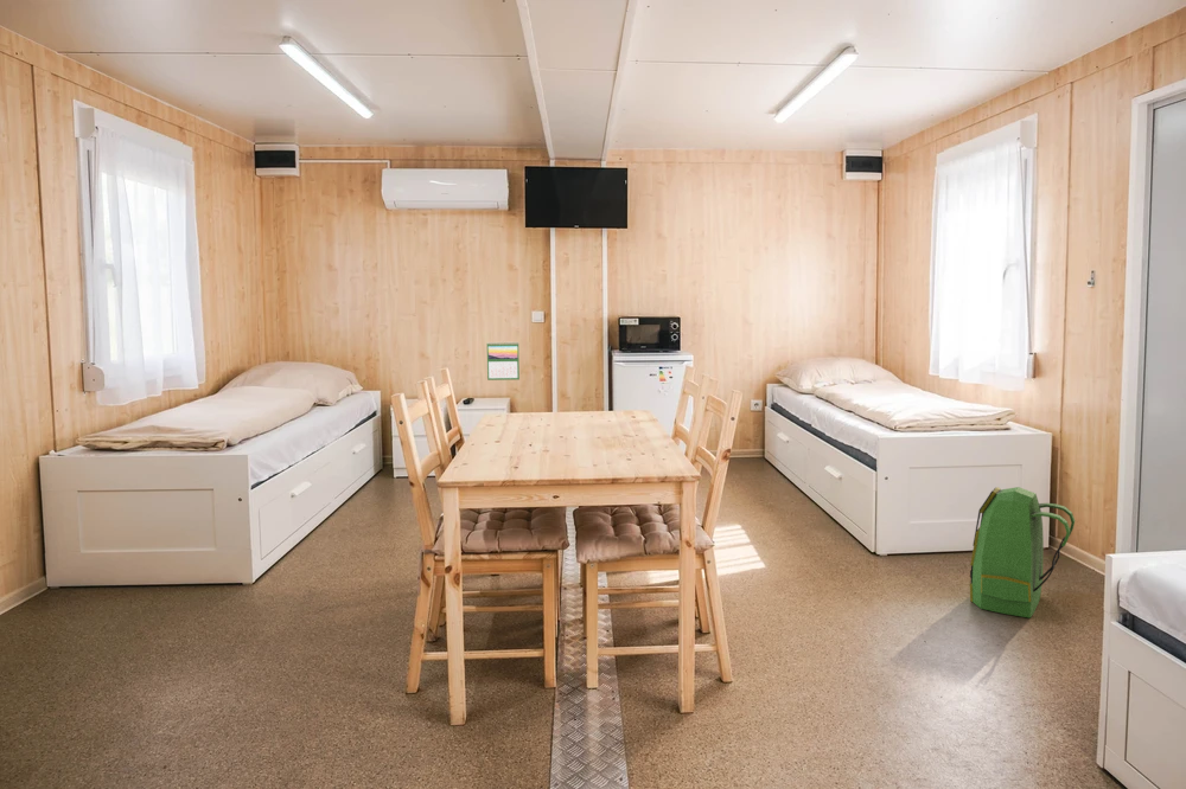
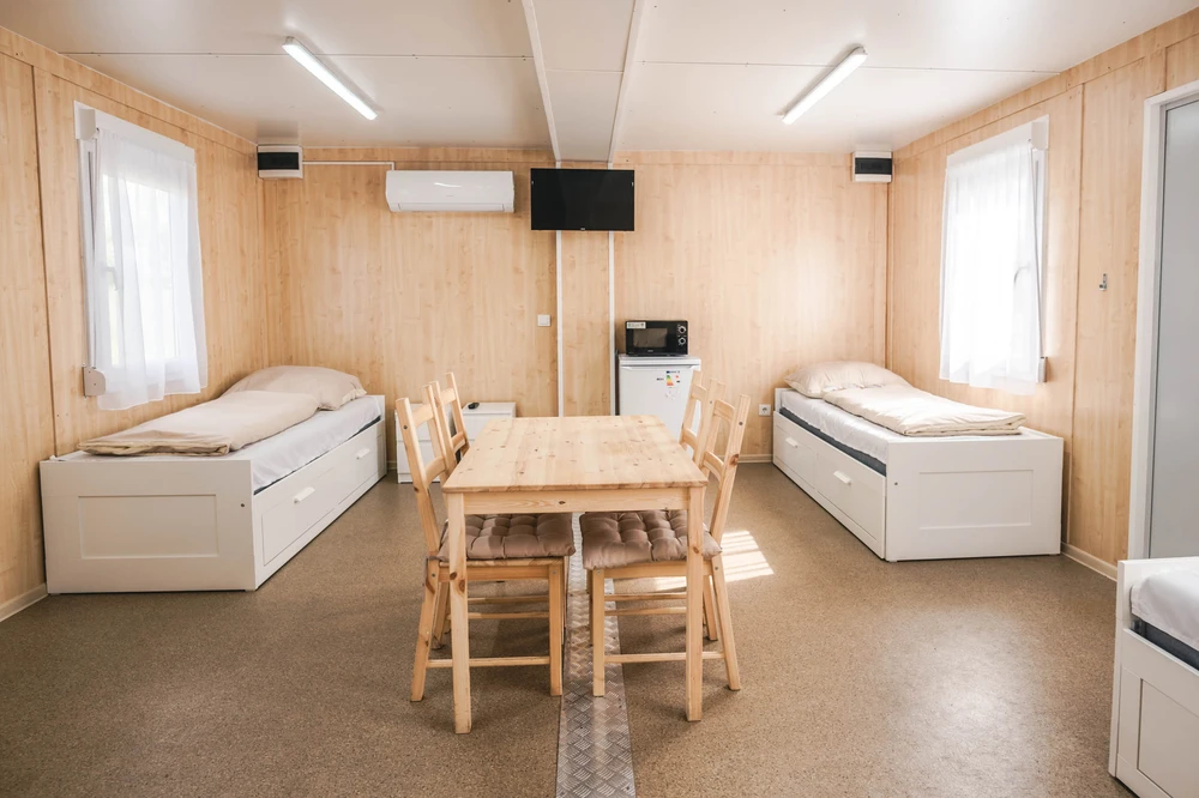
- backpack [969,486,1076,620]
- calendar [486,340,521,381]
